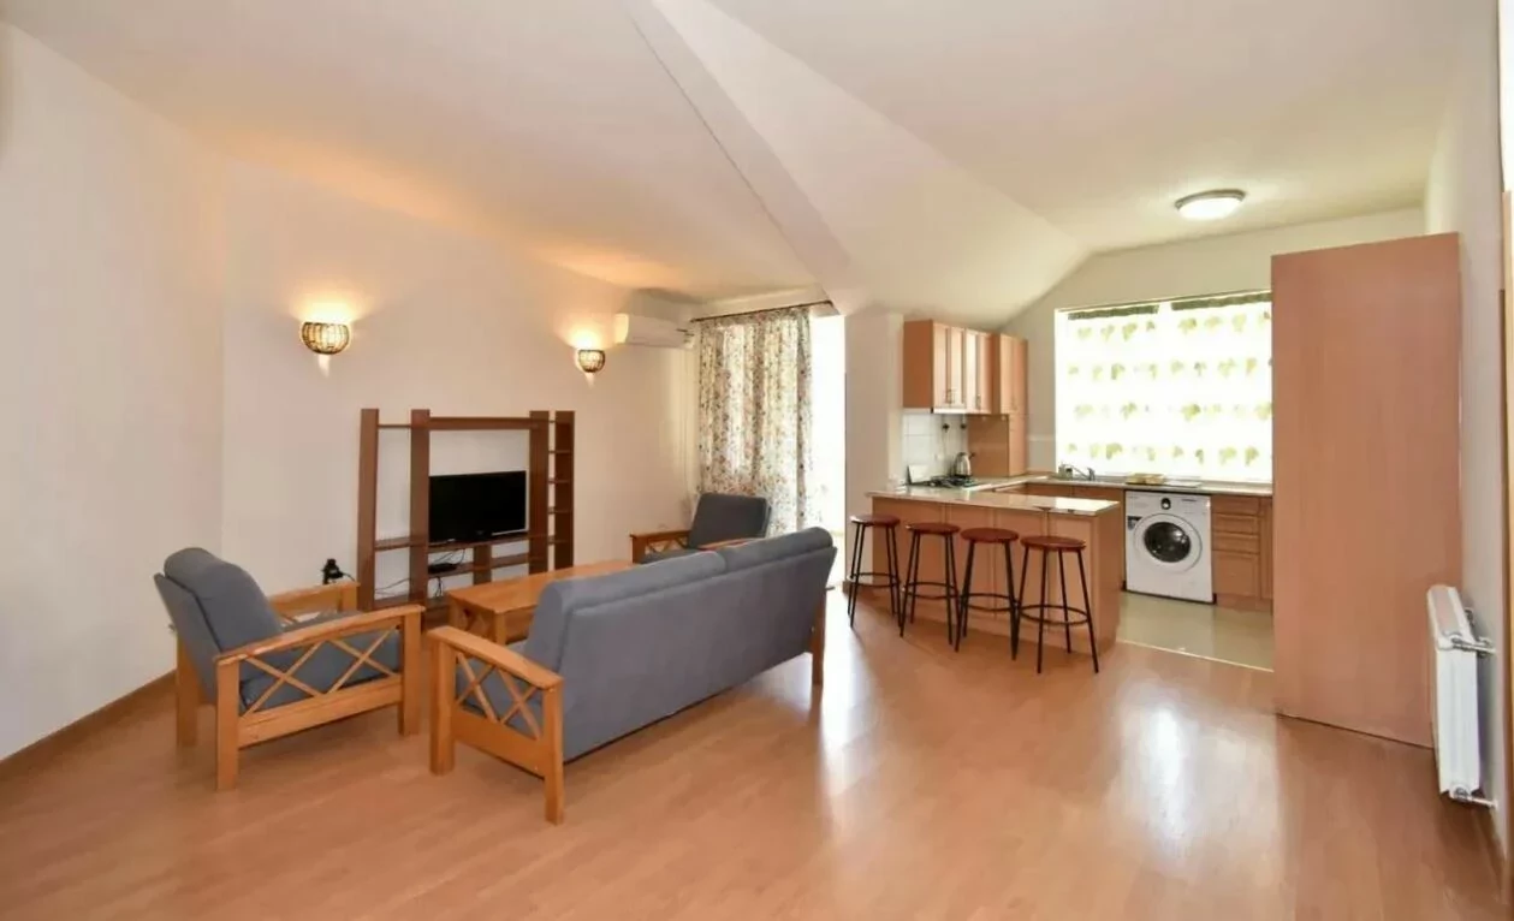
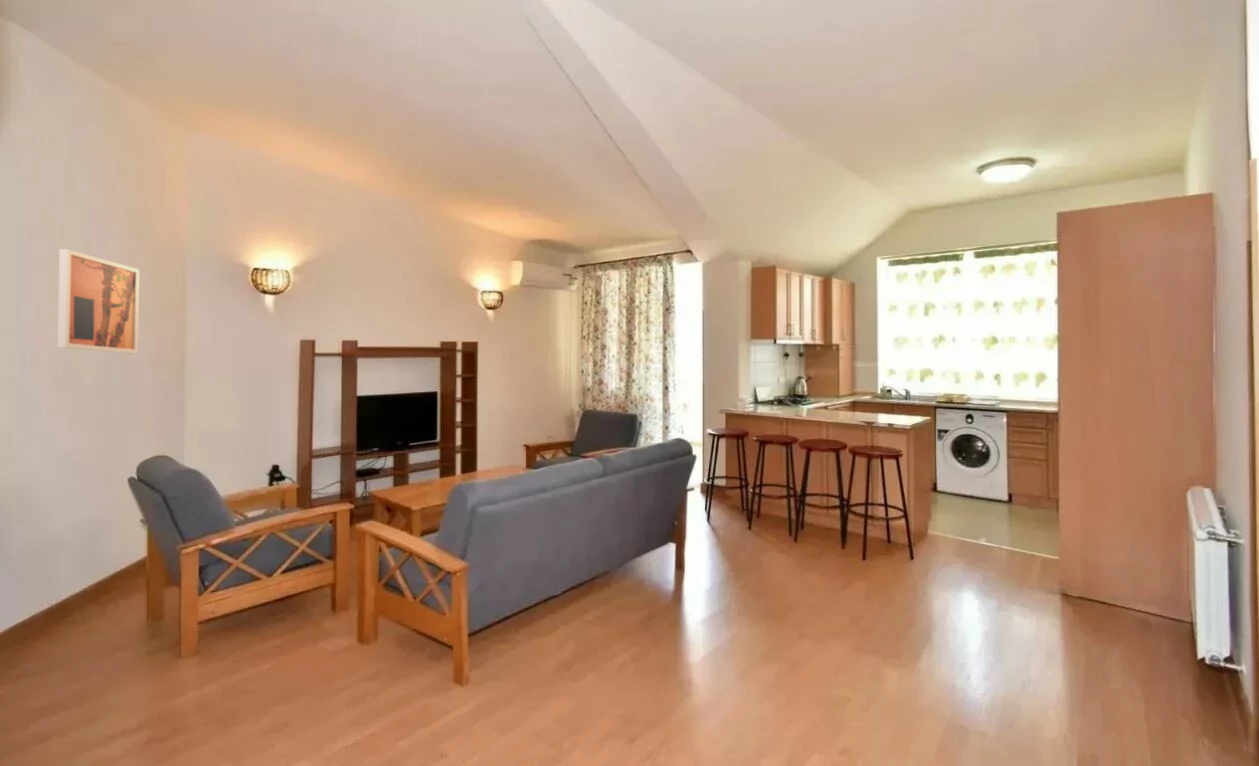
+ wall art [57,248,140,355]
